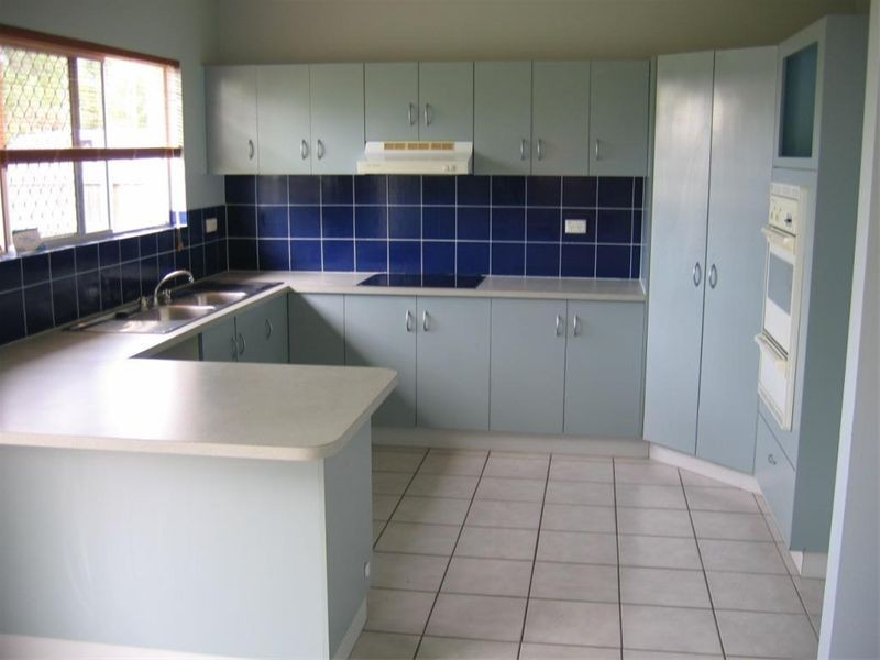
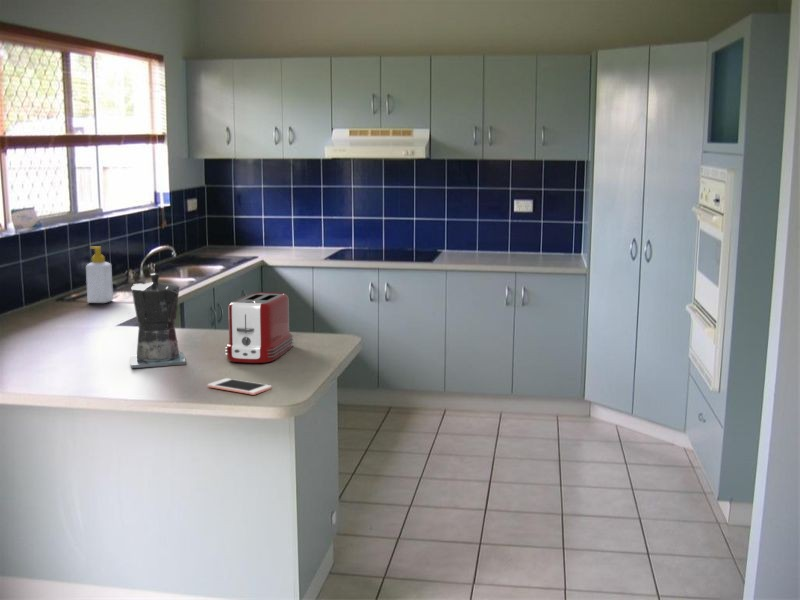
+ cell phone [206,377,272,396]
+ soap bottle [85,246,114,304]
+ toaster [224,291,294,364]
+ coffee maker [129,272,187,369]
